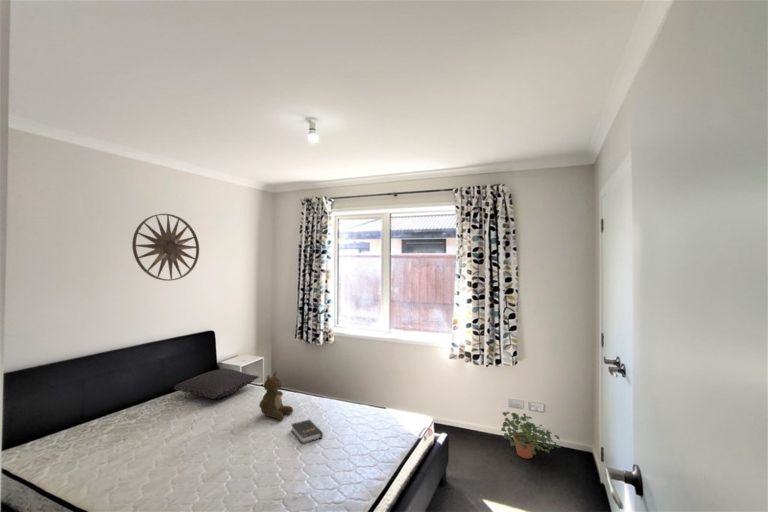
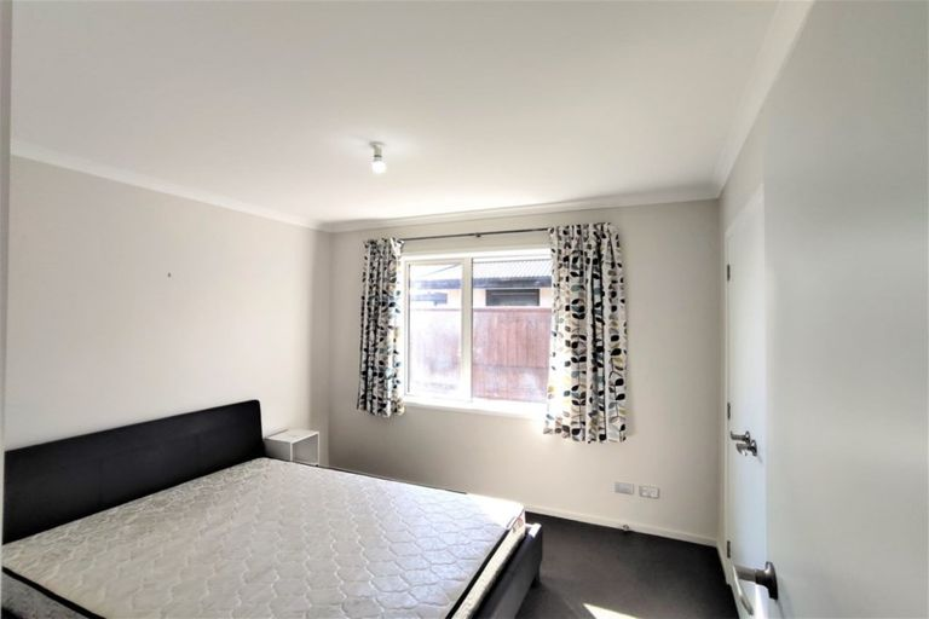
- potted plant [500,411,561,459]
- hardback book [290,419,324,445]
- pillow [173,368,260,400]
- wall art [131,213,200,282]
- teddy bear [258,371,294,421]
